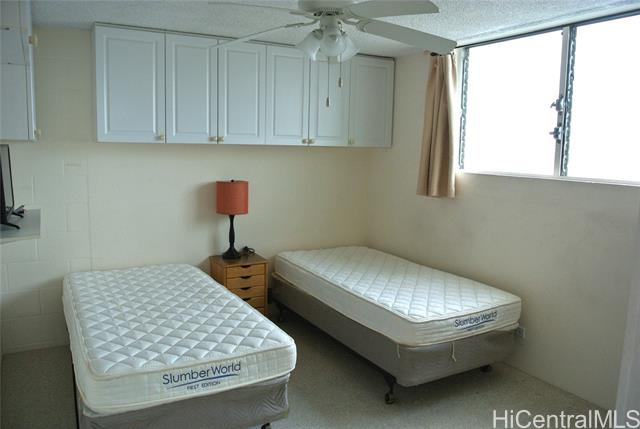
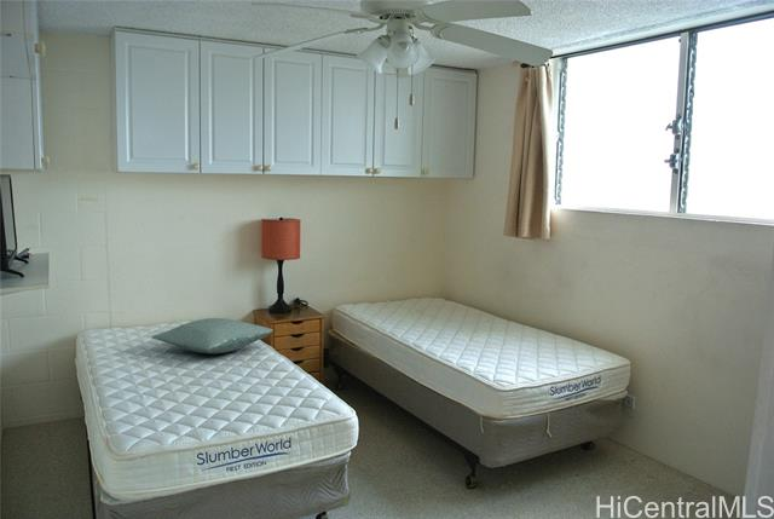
+ pillow [150,317,275,354]
